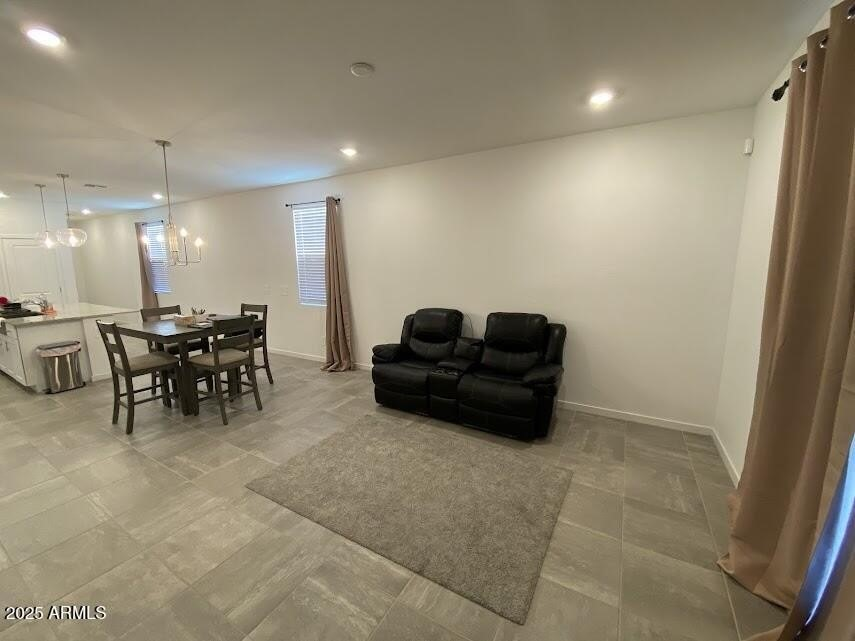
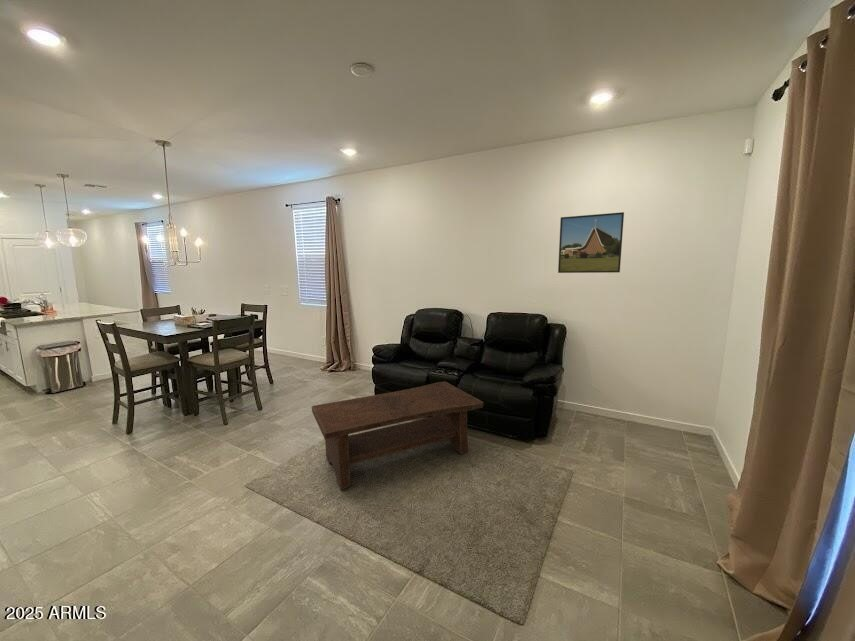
+ coffee table [311,381,485,491]
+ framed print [557,211,625,274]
